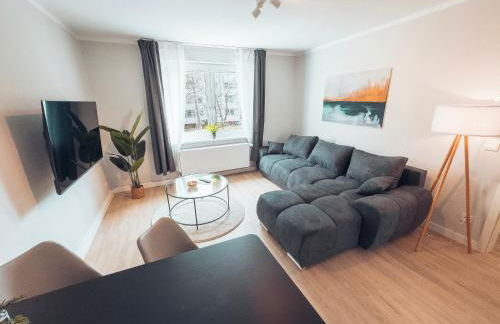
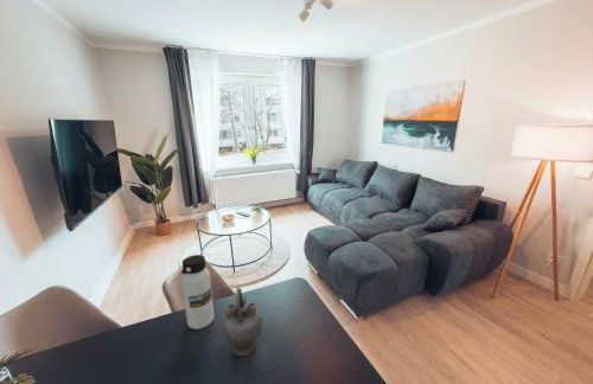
+ water bottle [180,254,215,331]
+ teapot [222,286,263,357]
